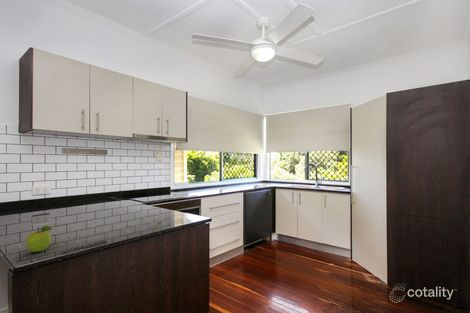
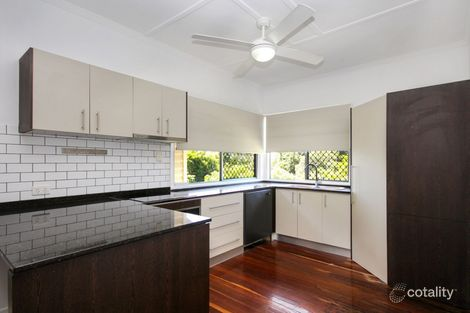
- fruit [25,225,54,253]
